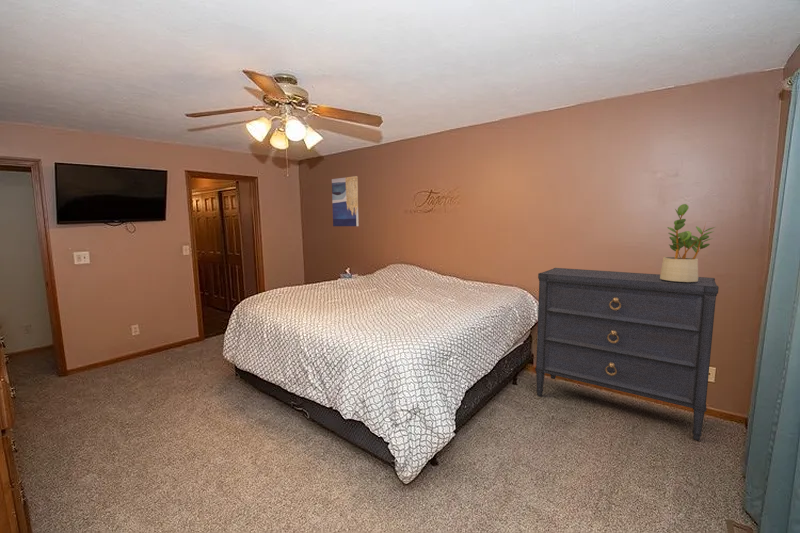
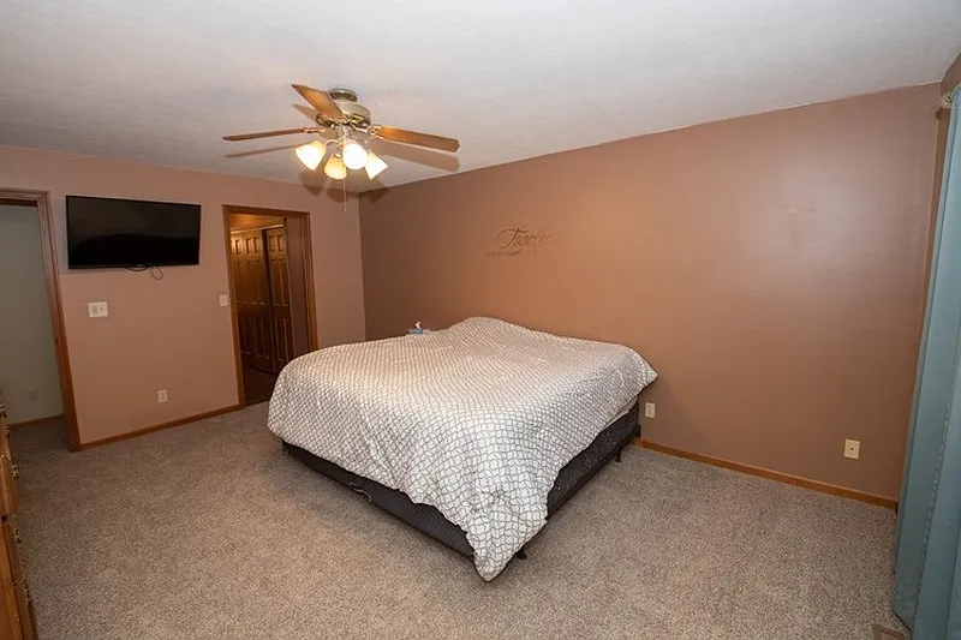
- dresser [534,267,720,442]
- potted plant [660,203,716,282]
- wall art [331,175,360,227]
